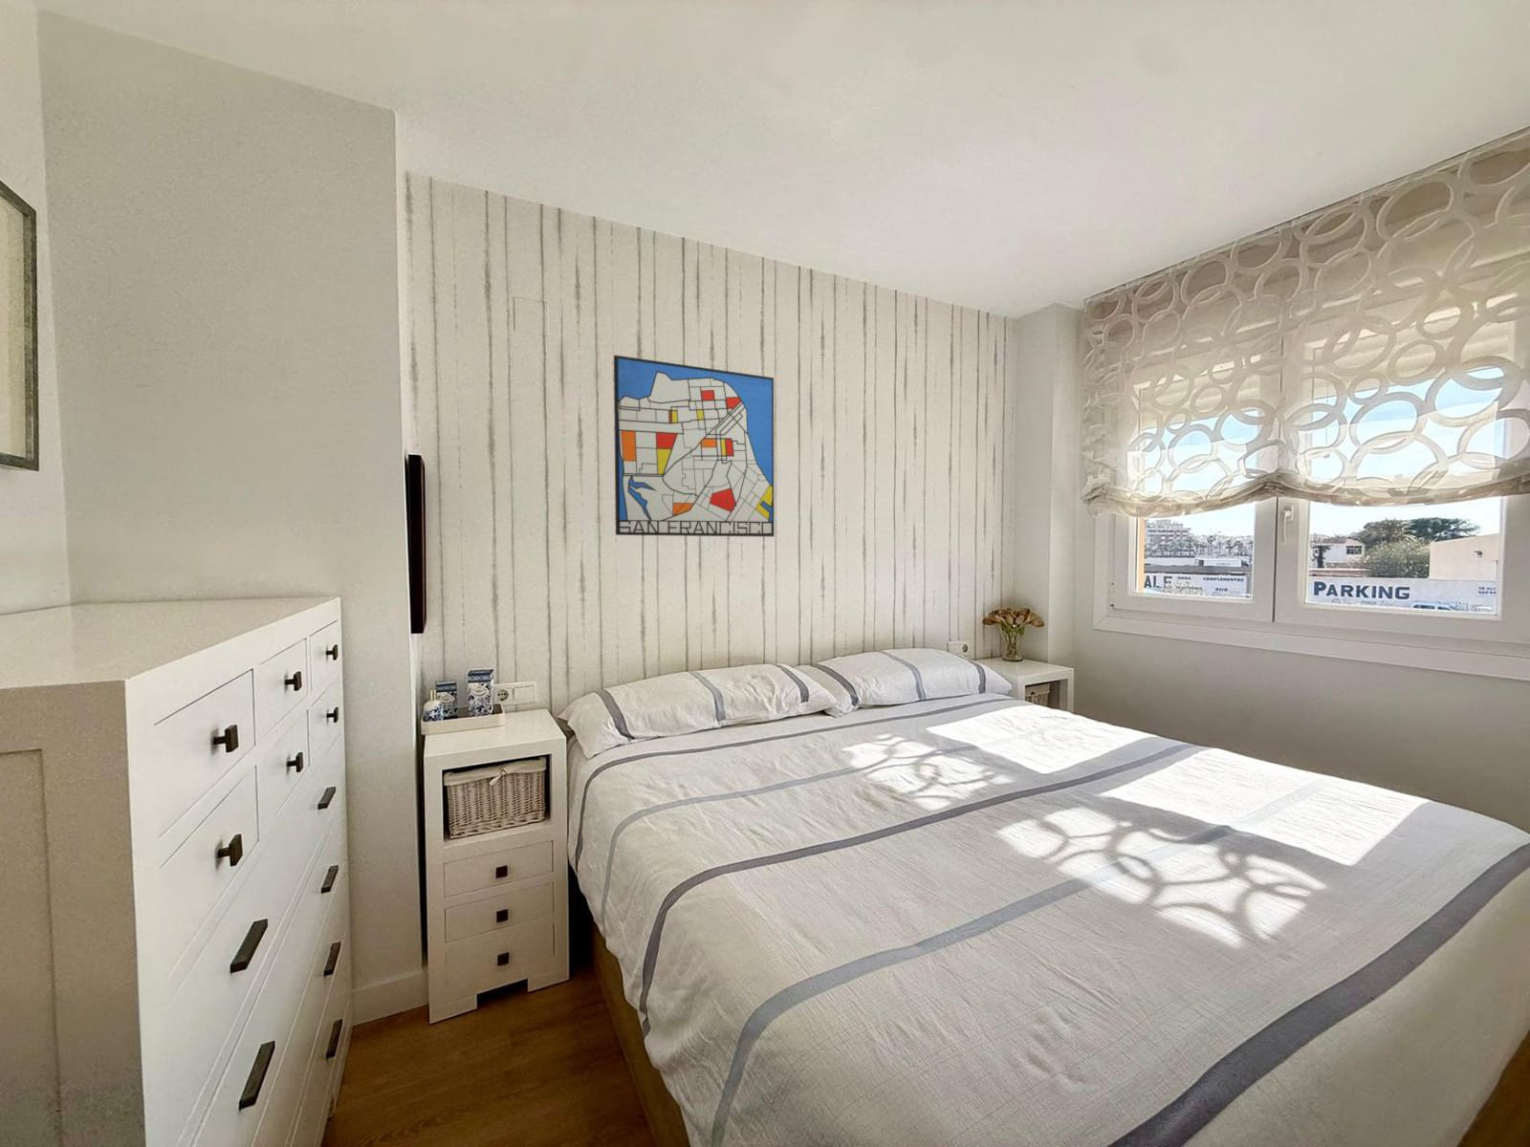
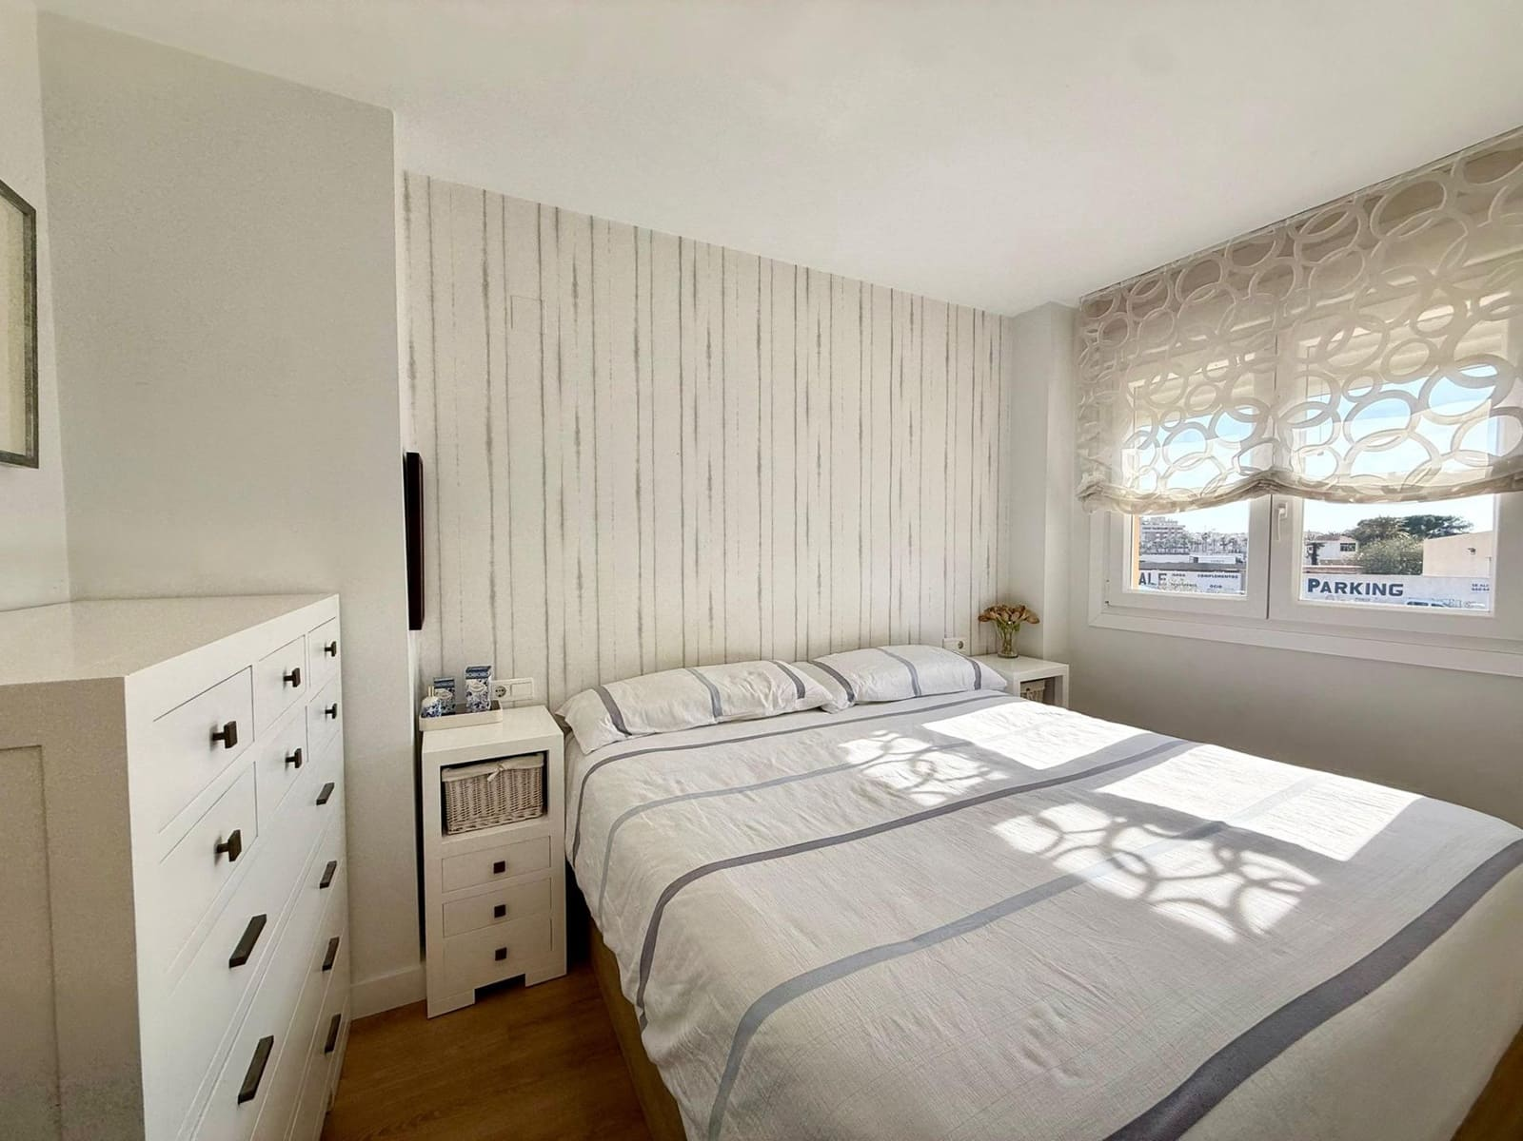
- wall art [613,354,776,537]
